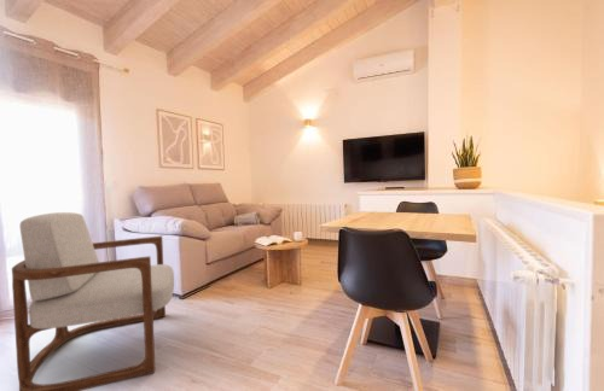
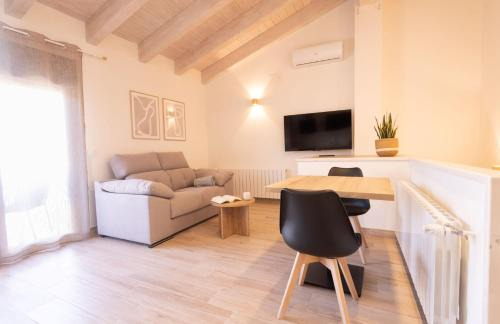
- armchair [11,211,175,391]
